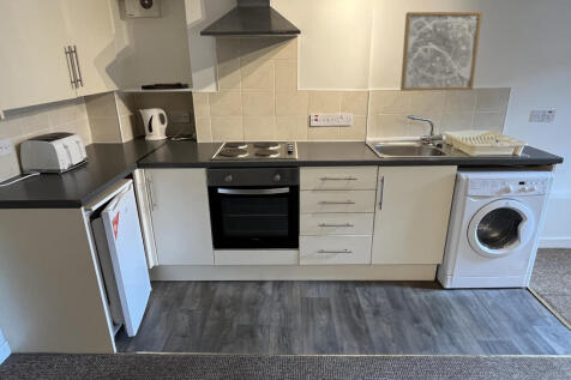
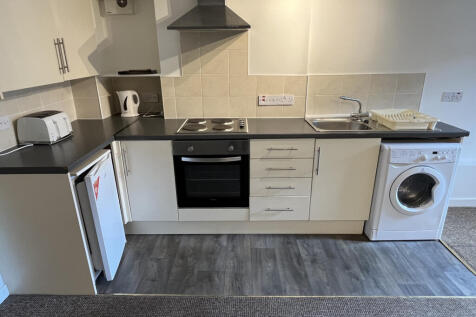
- wall art [399,11,483,92]
